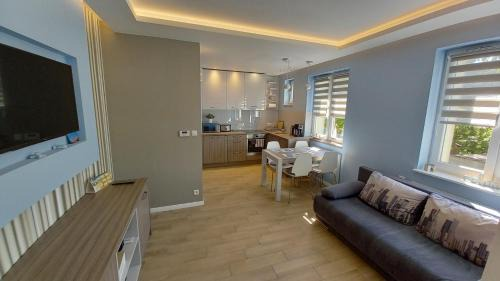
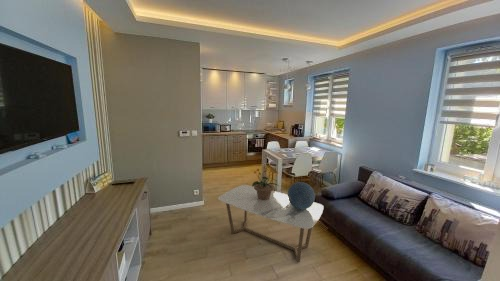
+ potted plant [251,167,279,200]
+ coffee table [217,184,325,263]
+ decorative sphere [287,181,316,210]
